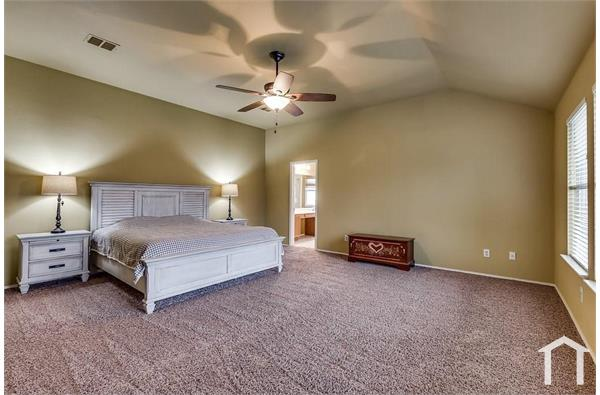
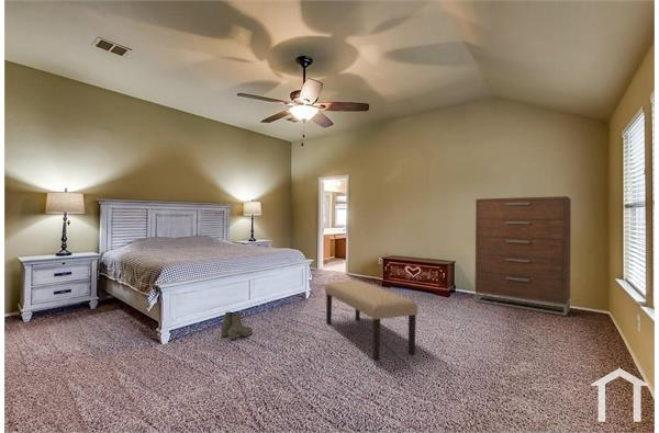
+ boots [221,311,254,341]
+ dresser [474,195,572,317]
+ bench [324,280,418,362]
